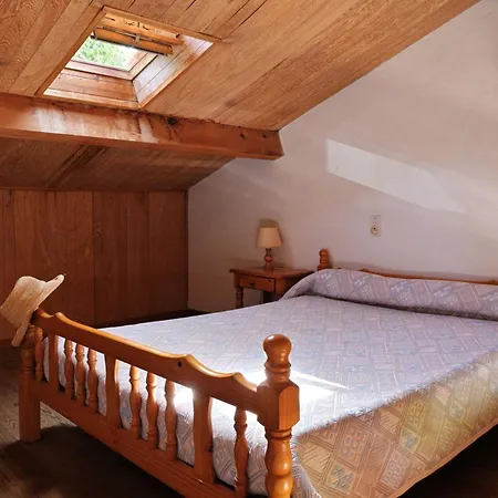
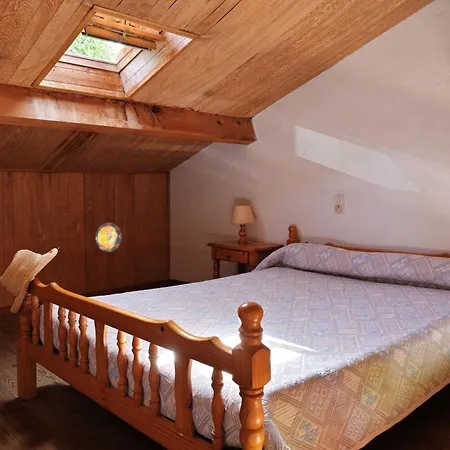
+ decorative plate [95,222,123,253]
